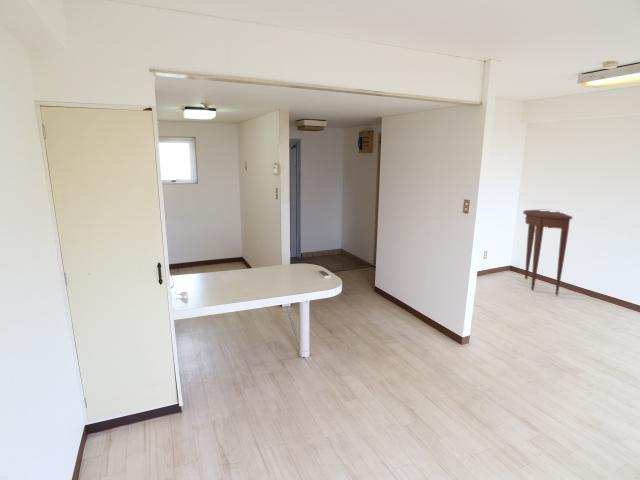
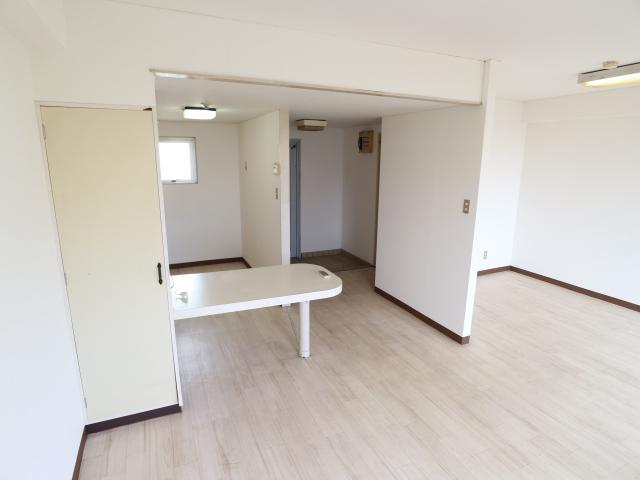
- console table [522,209,573,296]
